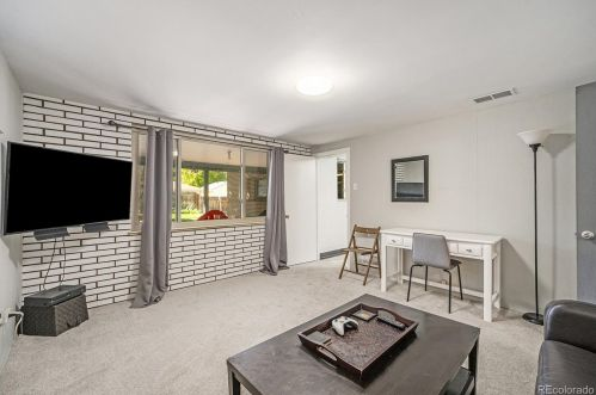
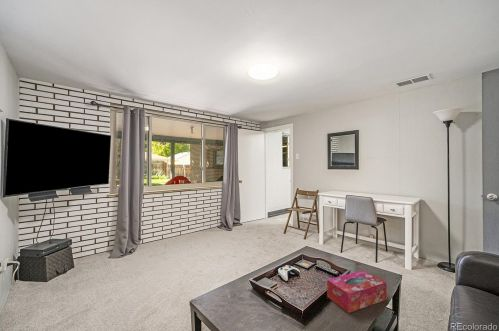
+ tissue box [326,269,387,314]
